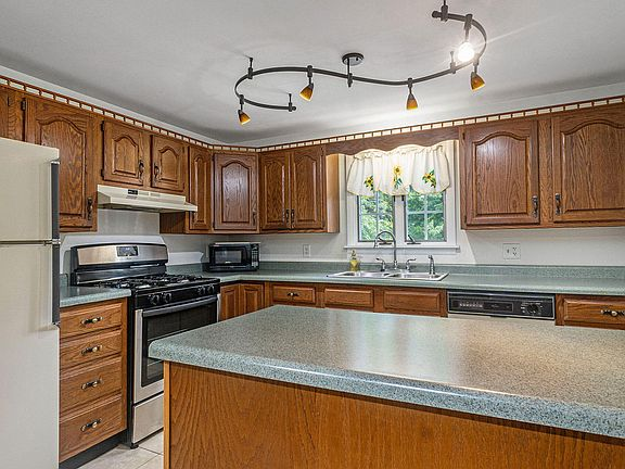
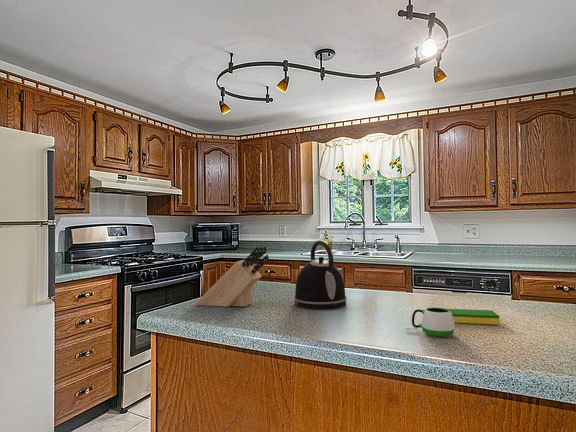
+ mug [404,307,456,338]
+ knife block [195,245,270,308]
+ kettle [293,239,348,310]
+ dish sponge [447,308,501,326]
